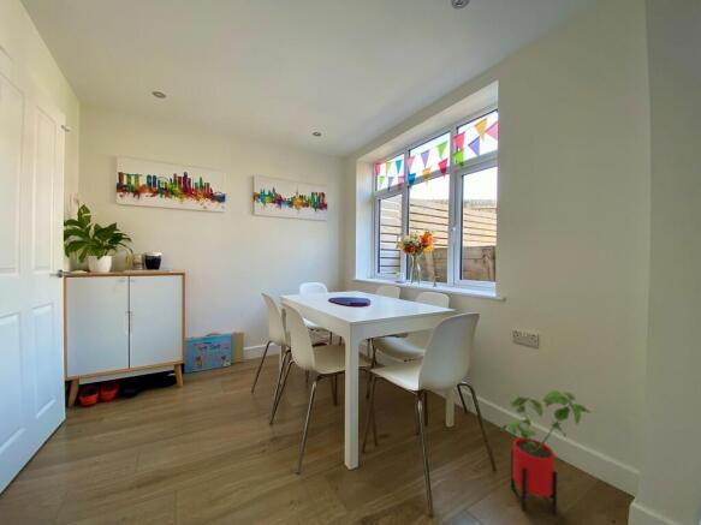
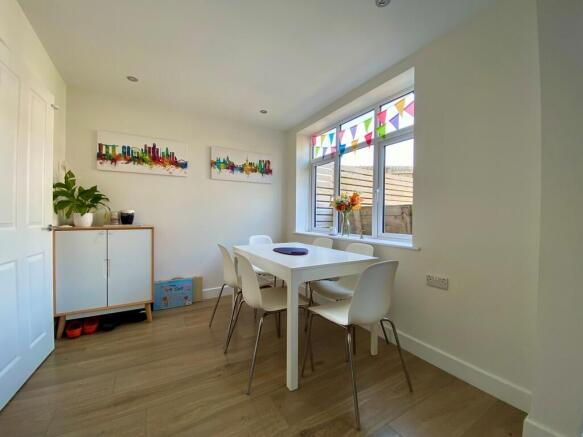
- house plant [500,389,593,517]
